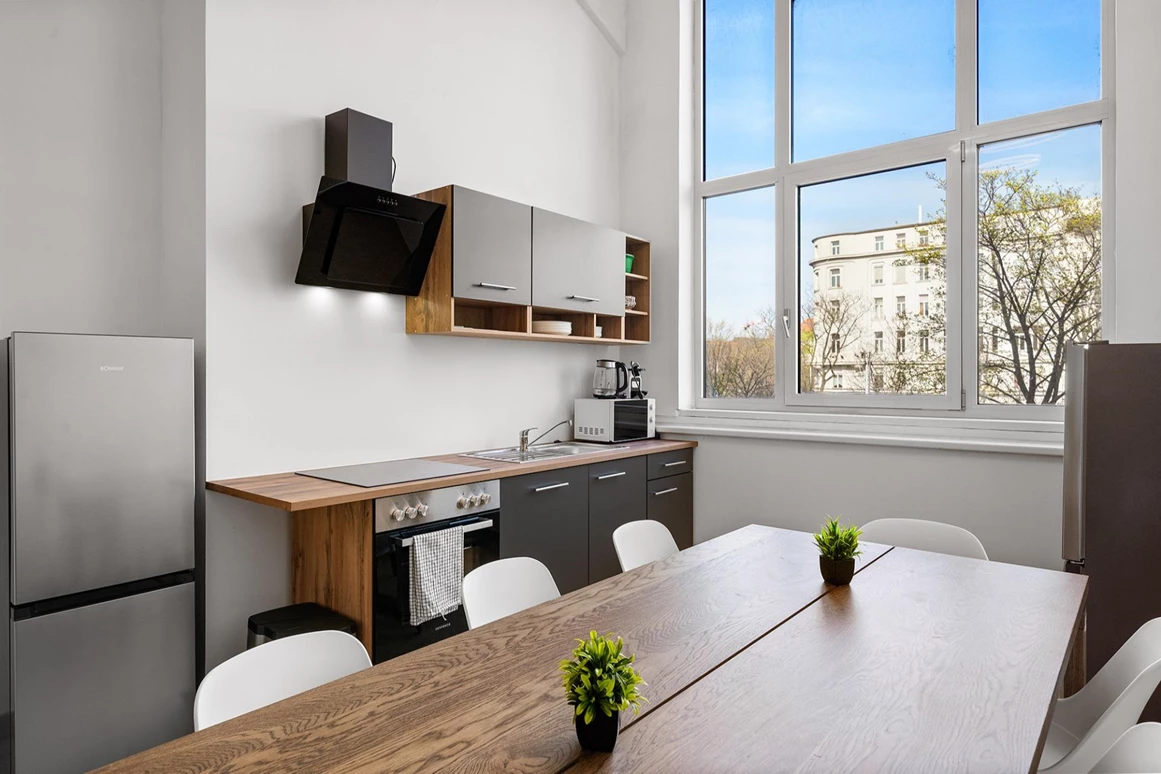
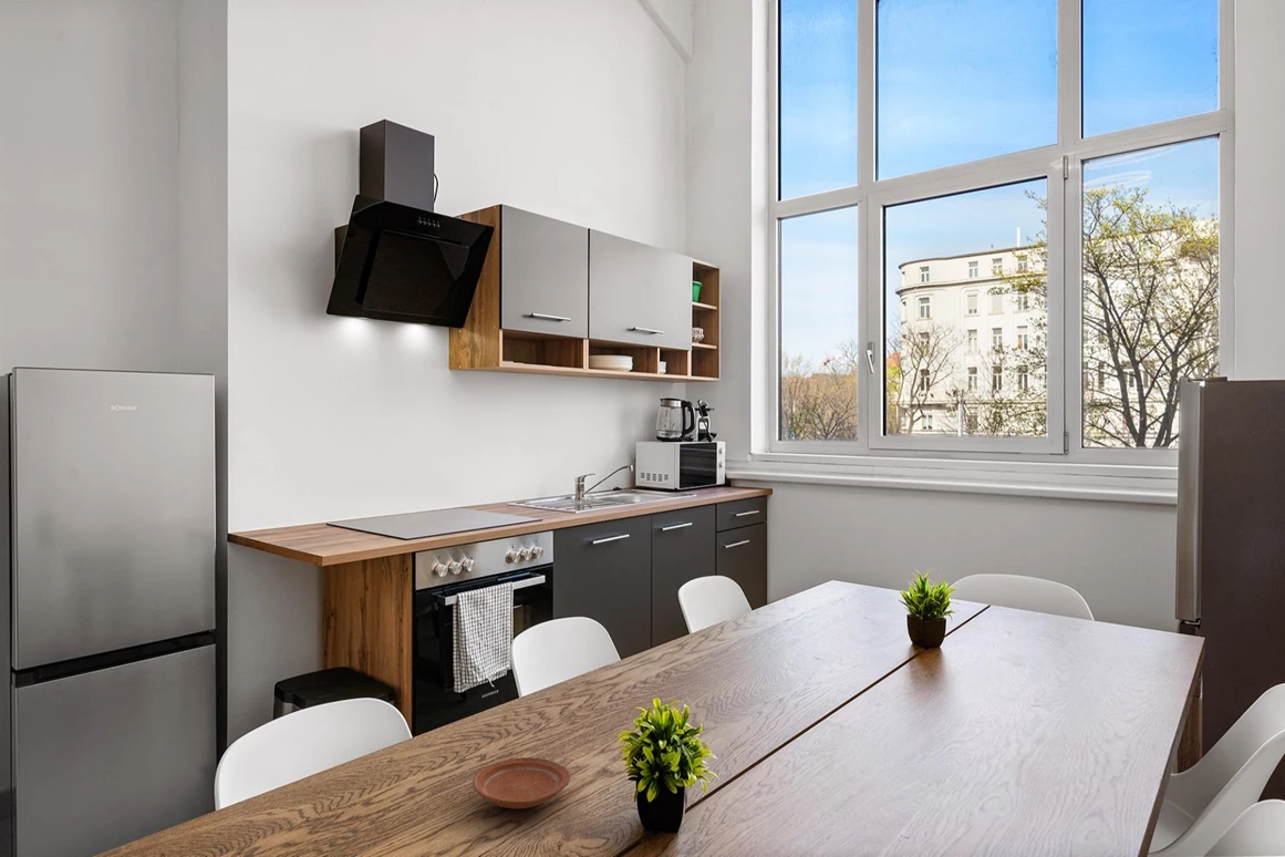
+ plate [471,756,571,809]
